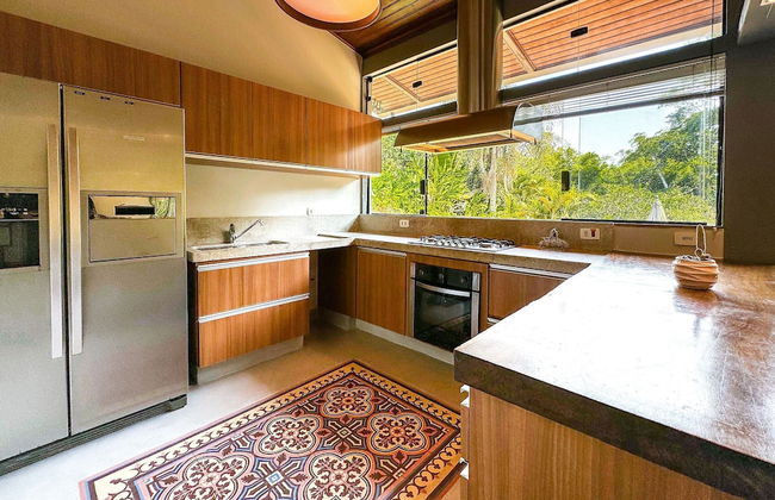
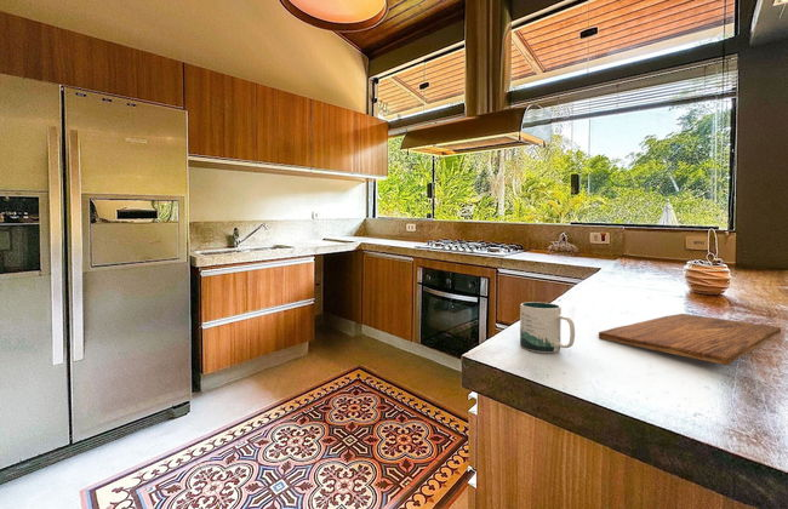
+ mug [519,301,576,354]
+ cutting board [598,313,782,366]
